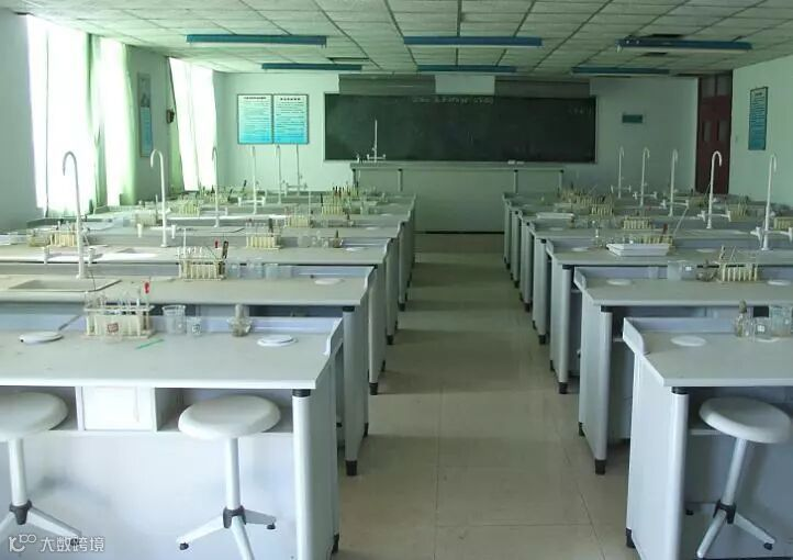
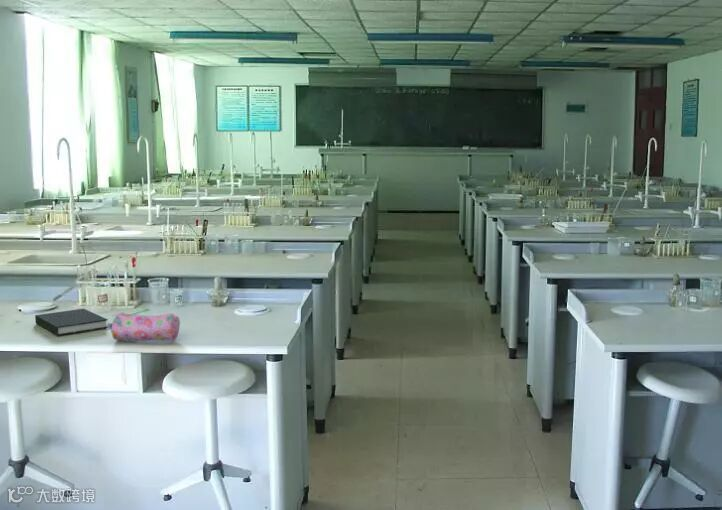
+ pencil case [106,311,181,342]
+ book [34,308,109,337]
